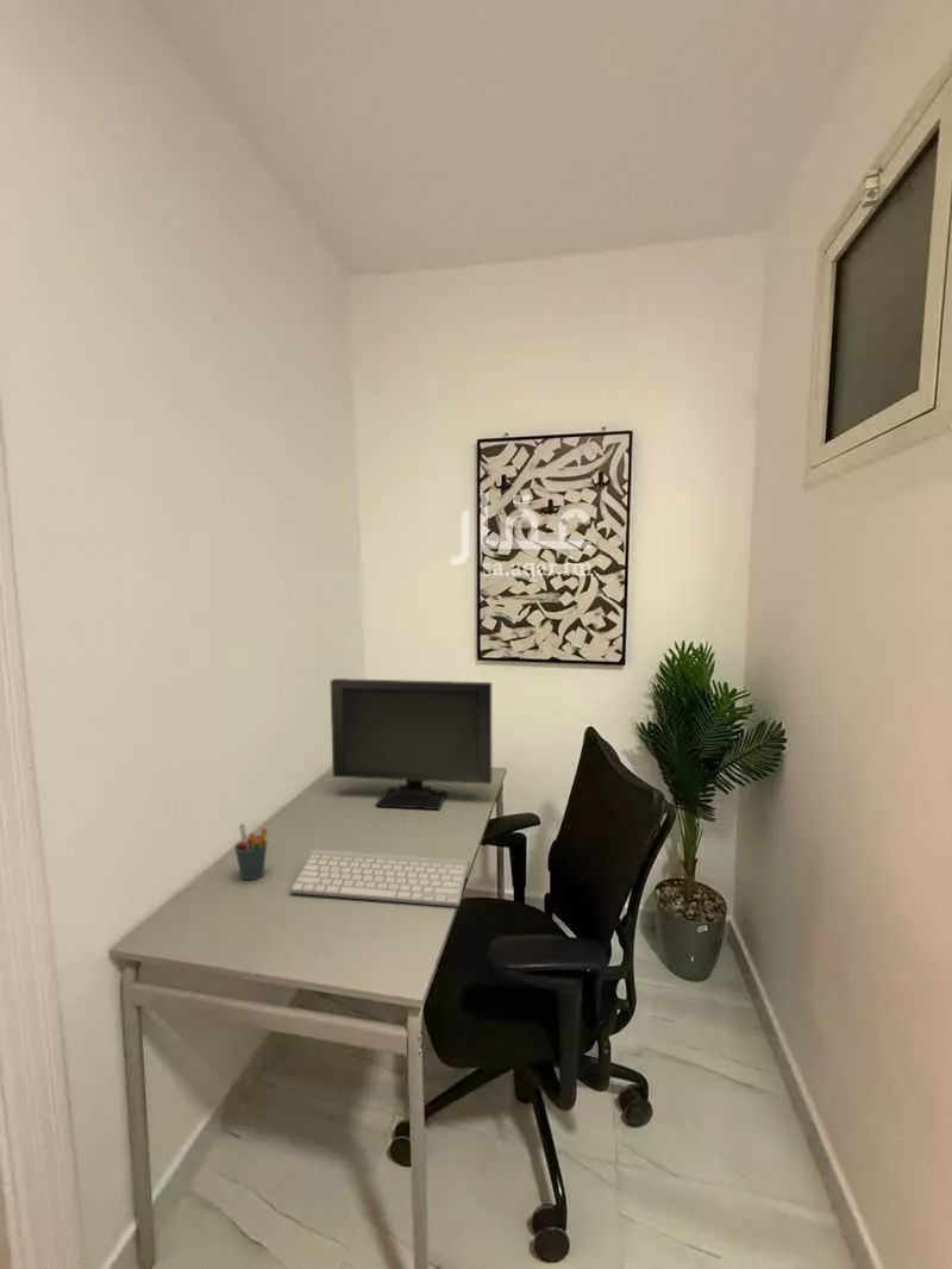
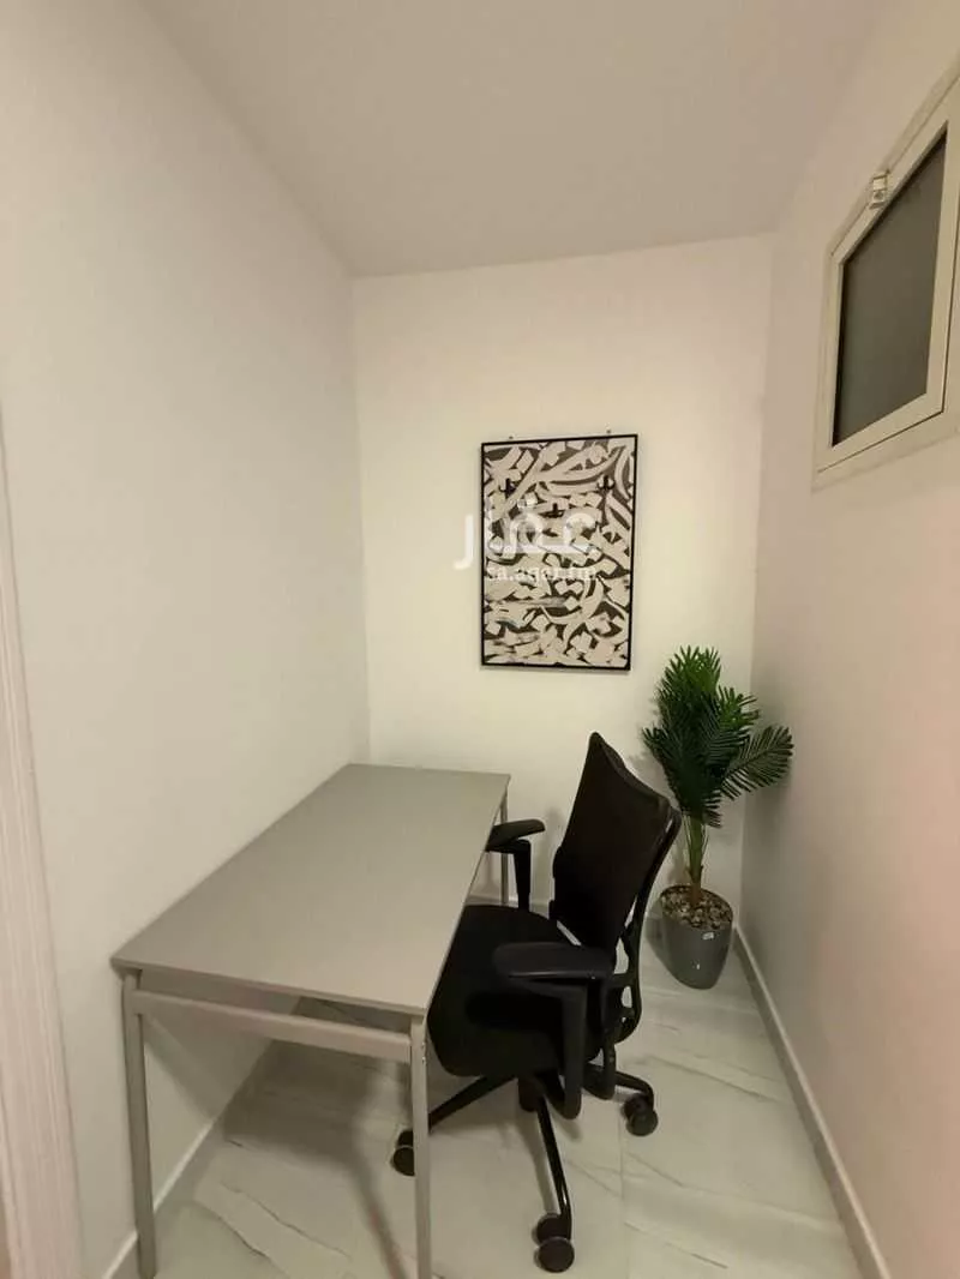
- pen holder [233,823,269,881]
- computer monitor [330,677,493,811]
- keyboard [288,848,471,908]
